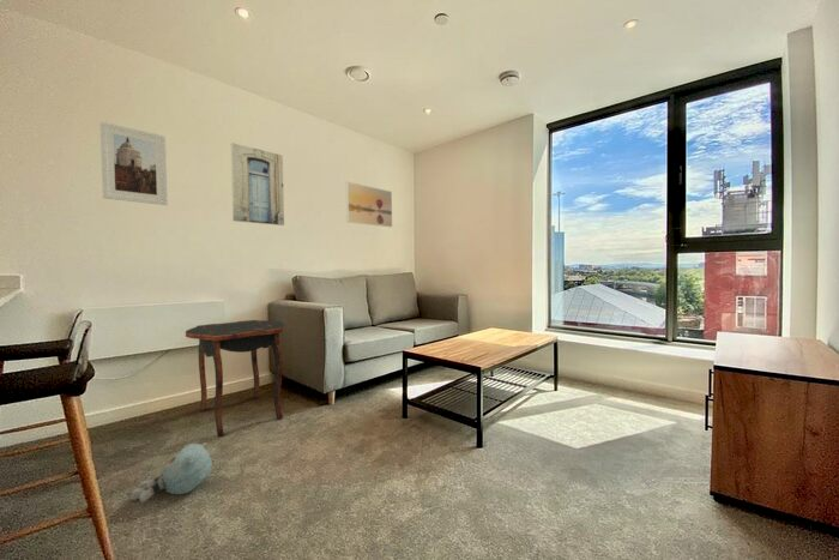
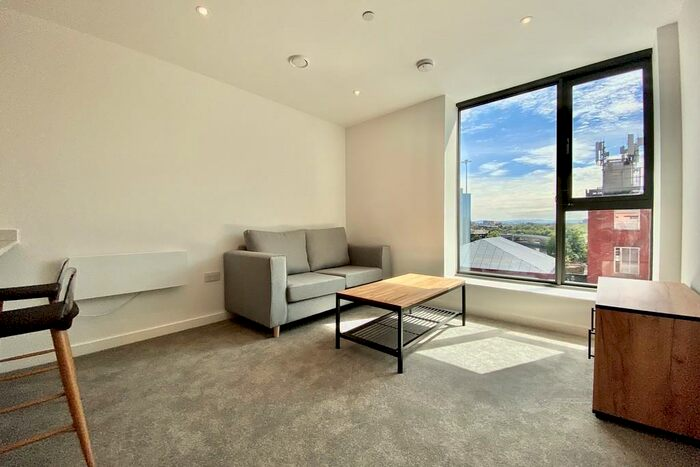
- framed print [345,181,393,228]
- side table [185,319,285,438]
- wall art [230,141,285,227]
- plush toy [129,441,213,504]
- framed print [99,120,169,206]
